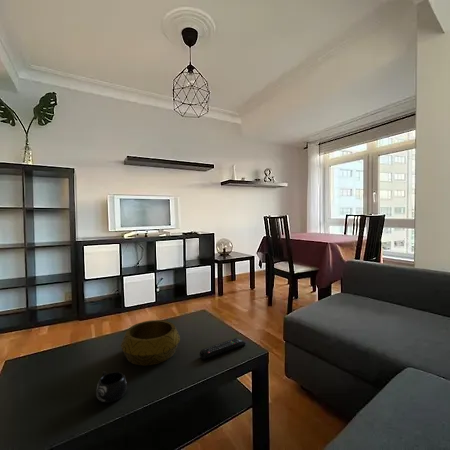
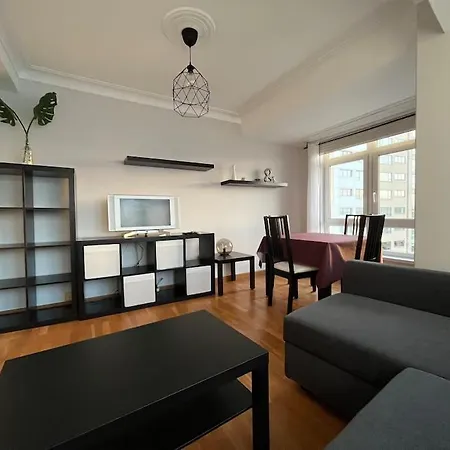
- mug [95,370,128,404]
- decorative bowl [120,319,181,367]
- remote control [199,337,247,360]
